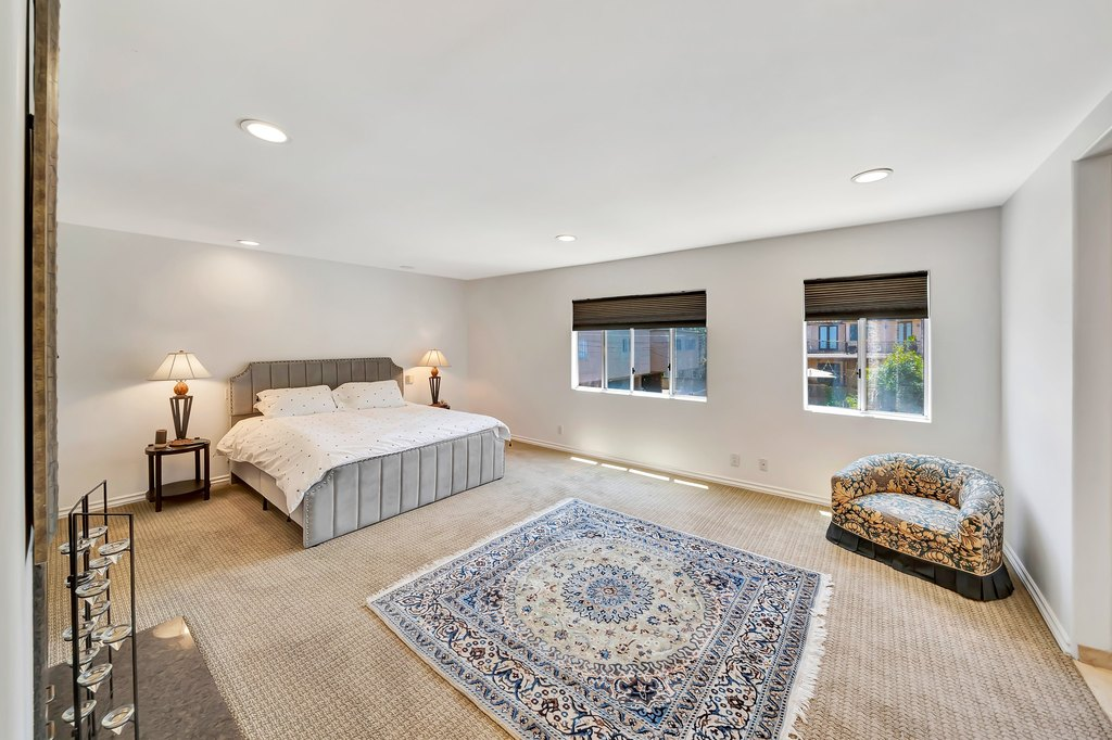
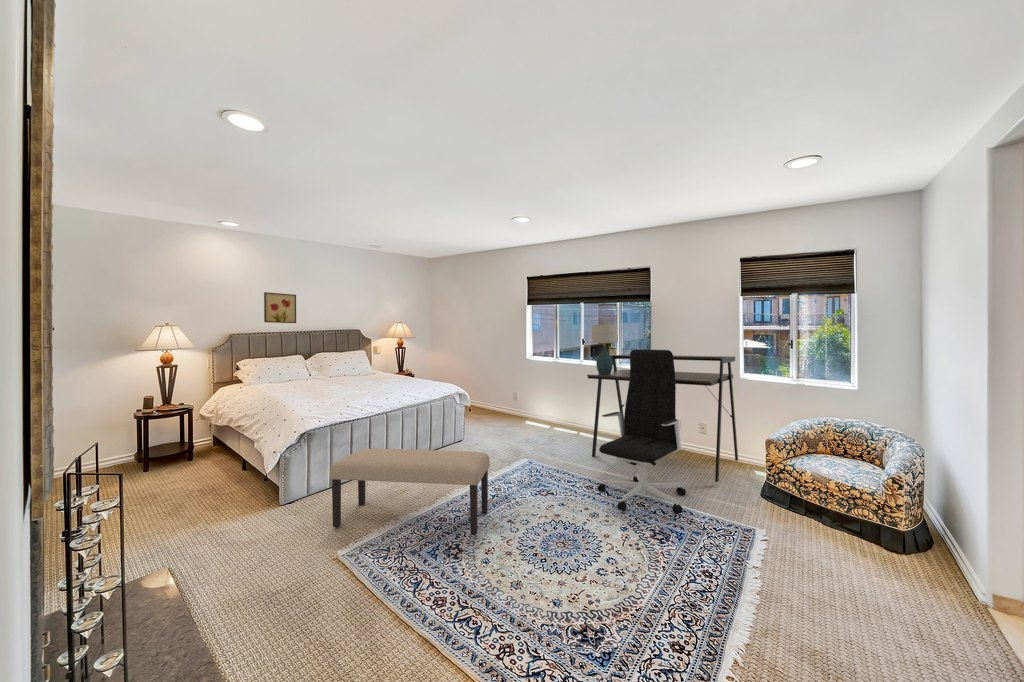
+ desk [586,354,739,483]
+ office chair [597,349,687,515]
+ table lamp [590,322,618,374]
+ bench [329,447,491,537]
+ wall art [263,291,297,324]
